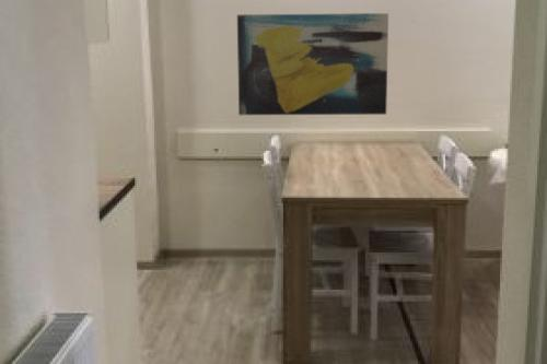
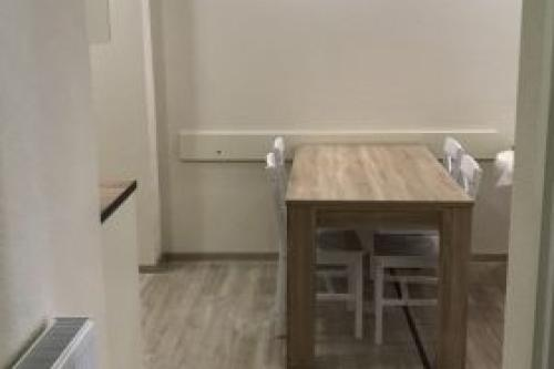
- wall art [236,12,389,116]
